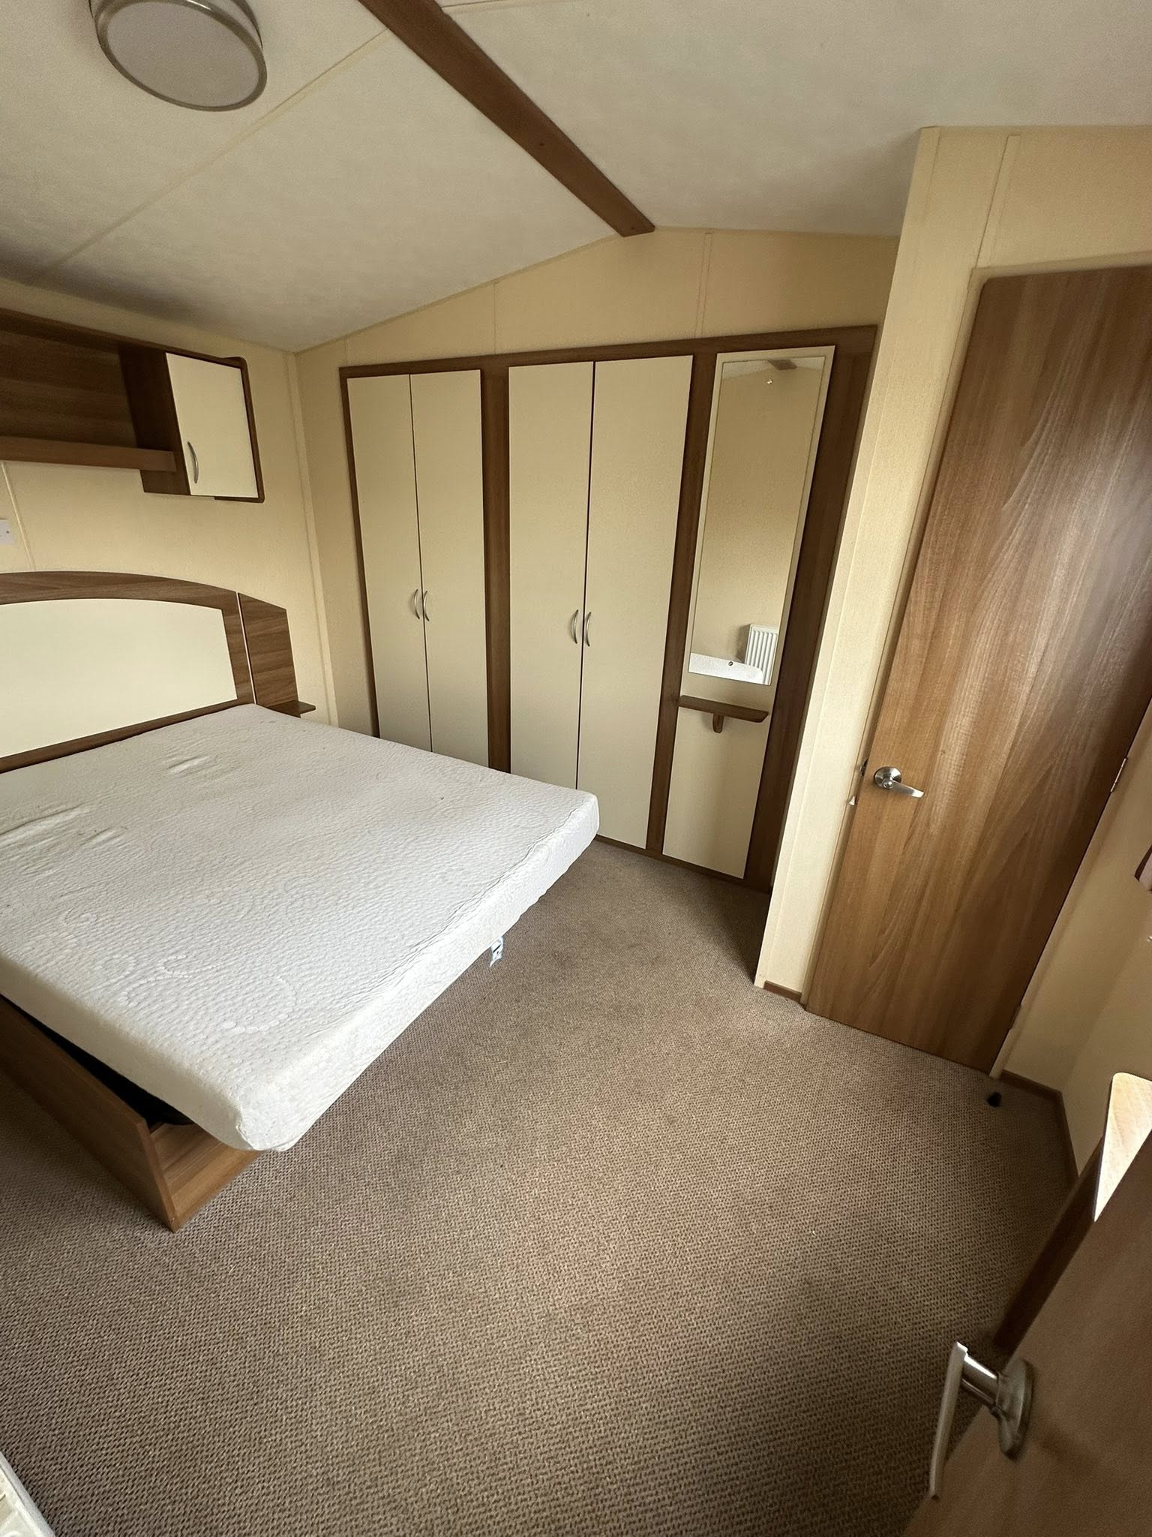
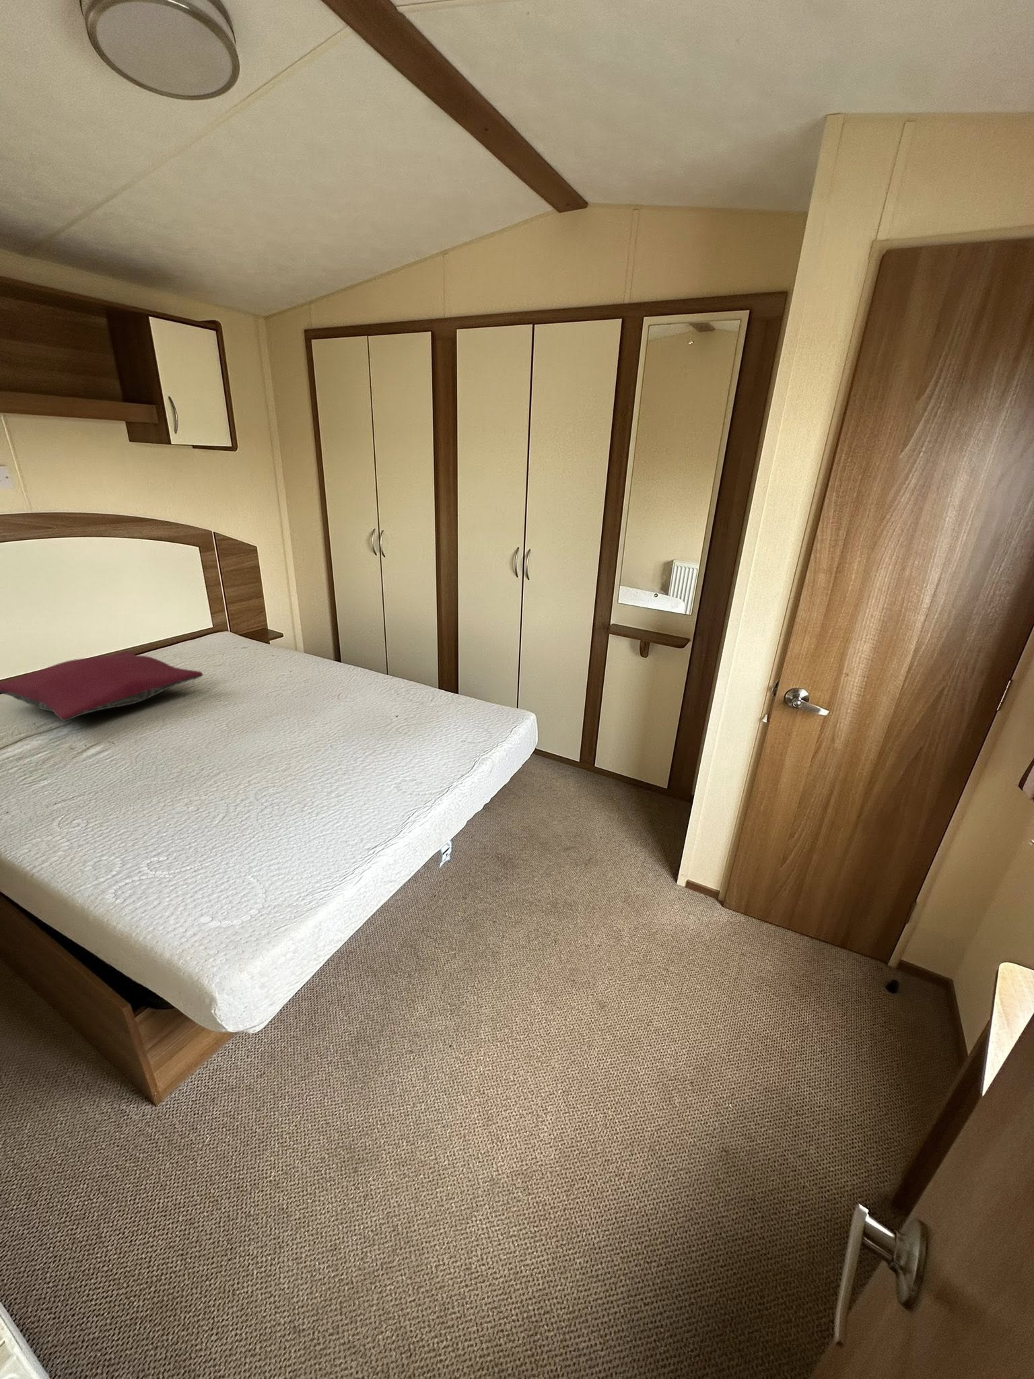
+ pillow [0,650,203,722]
